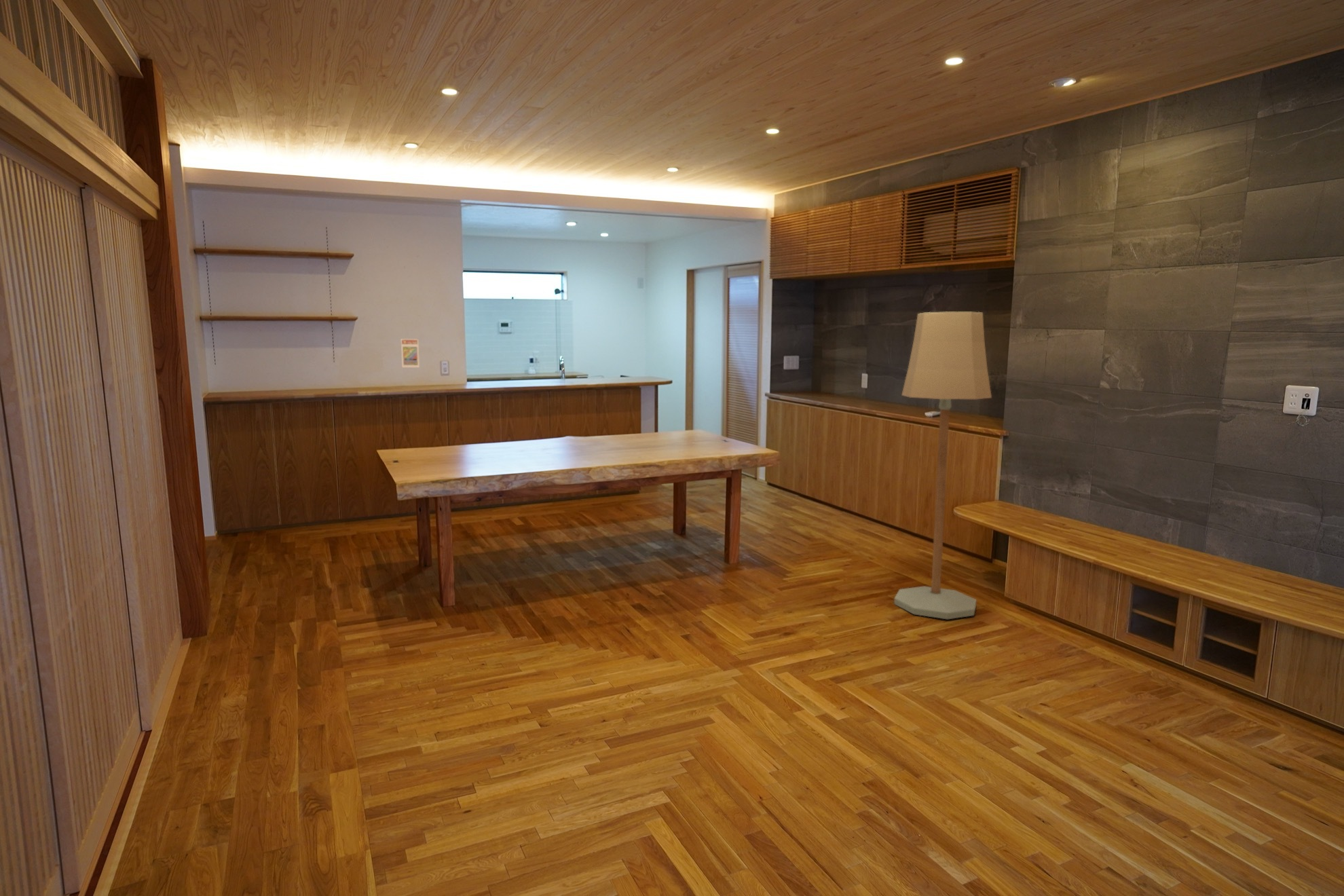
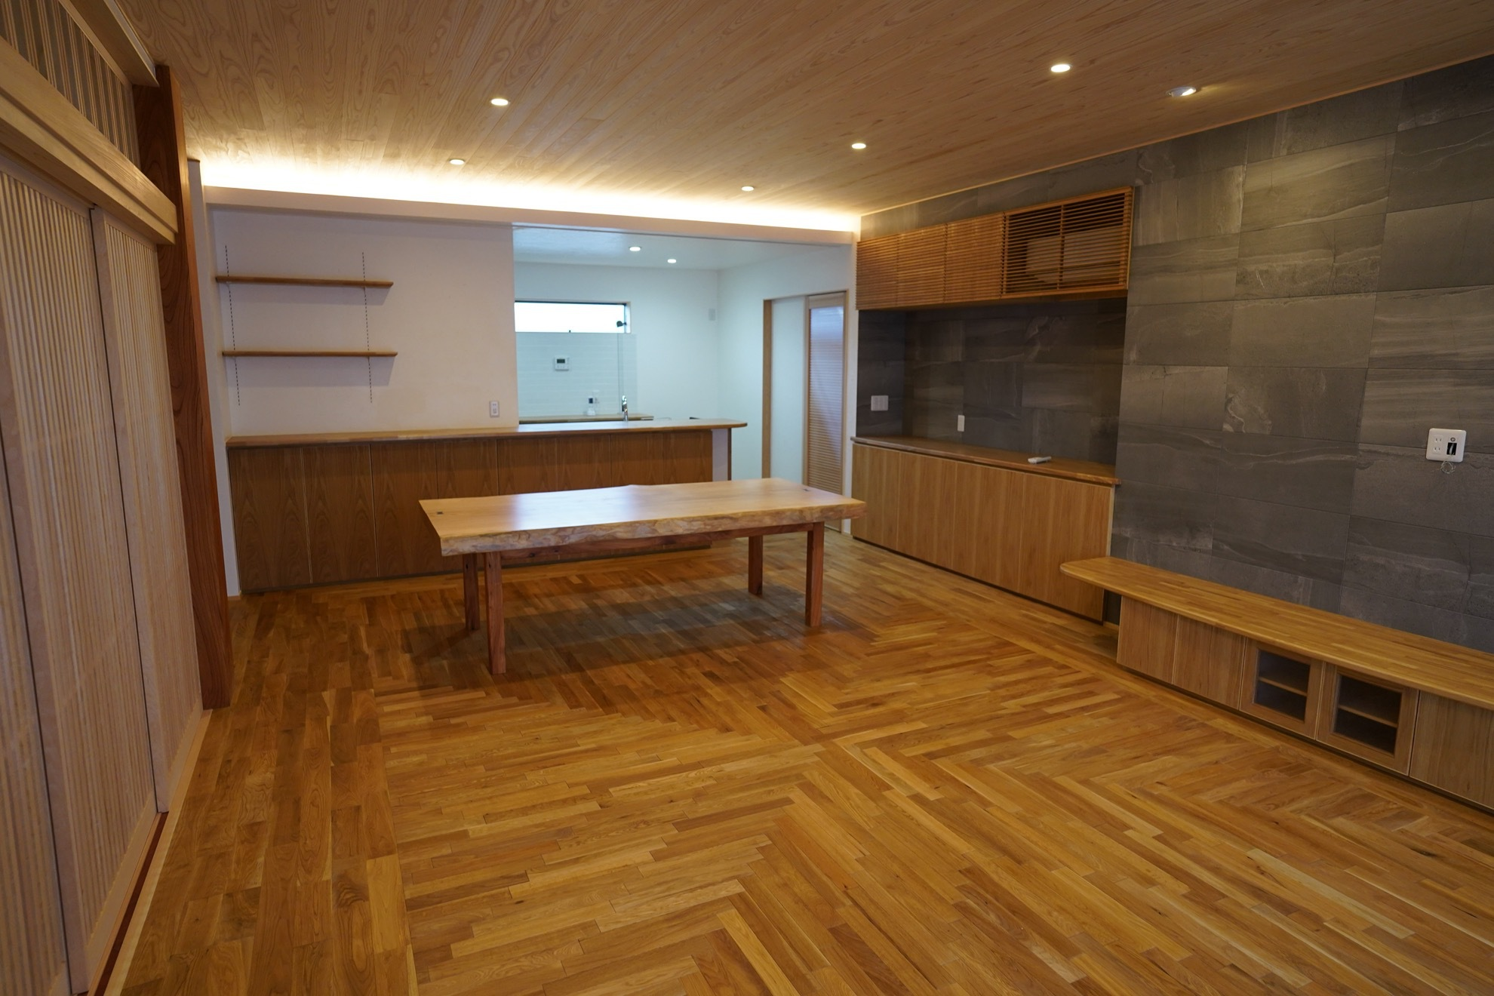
- floor lamp [893,312,992,620]
- trading card display case [400,338,420,368]
